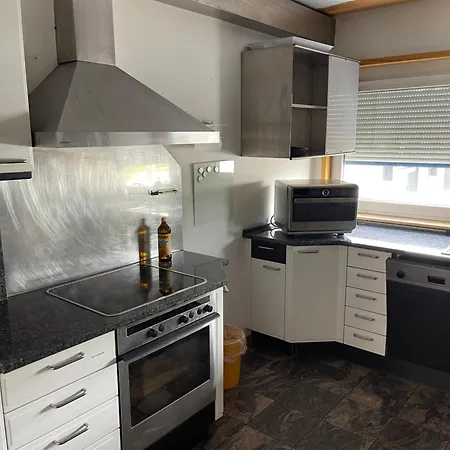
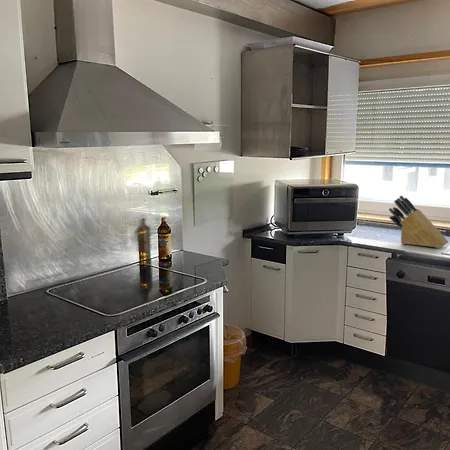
+ knife block [388,195,449,249]
